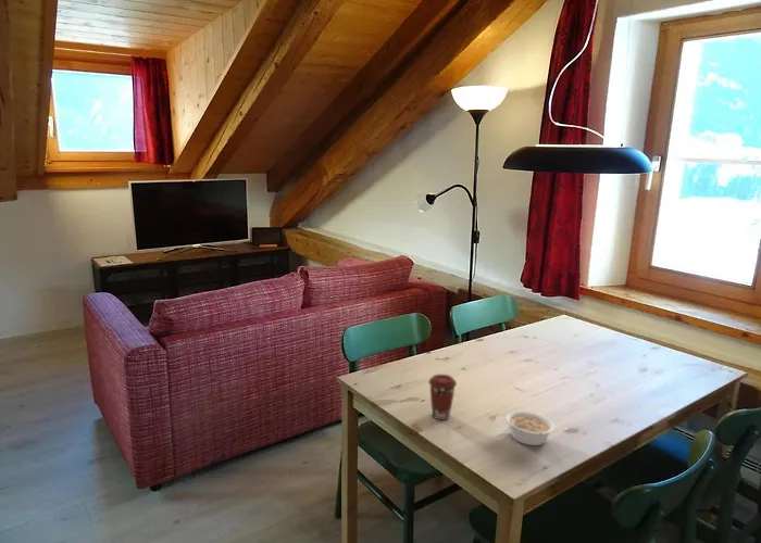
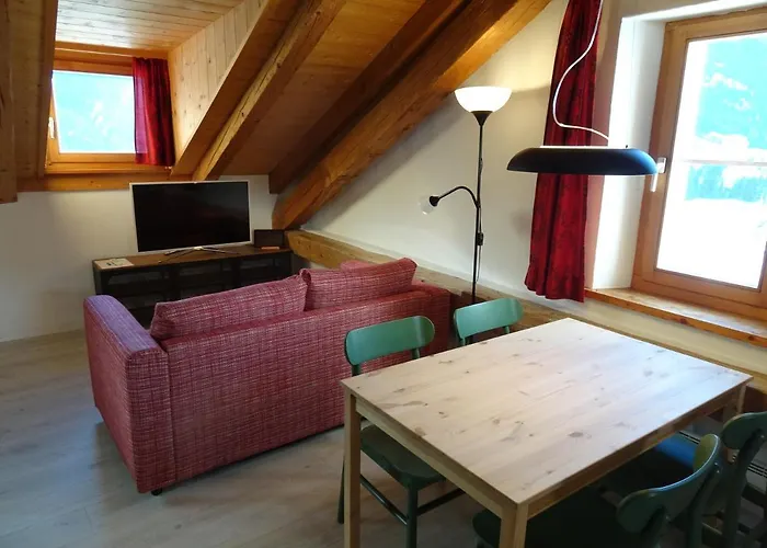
- coffee cup [427,374,458,421]
- legume [504,411,556,446]
